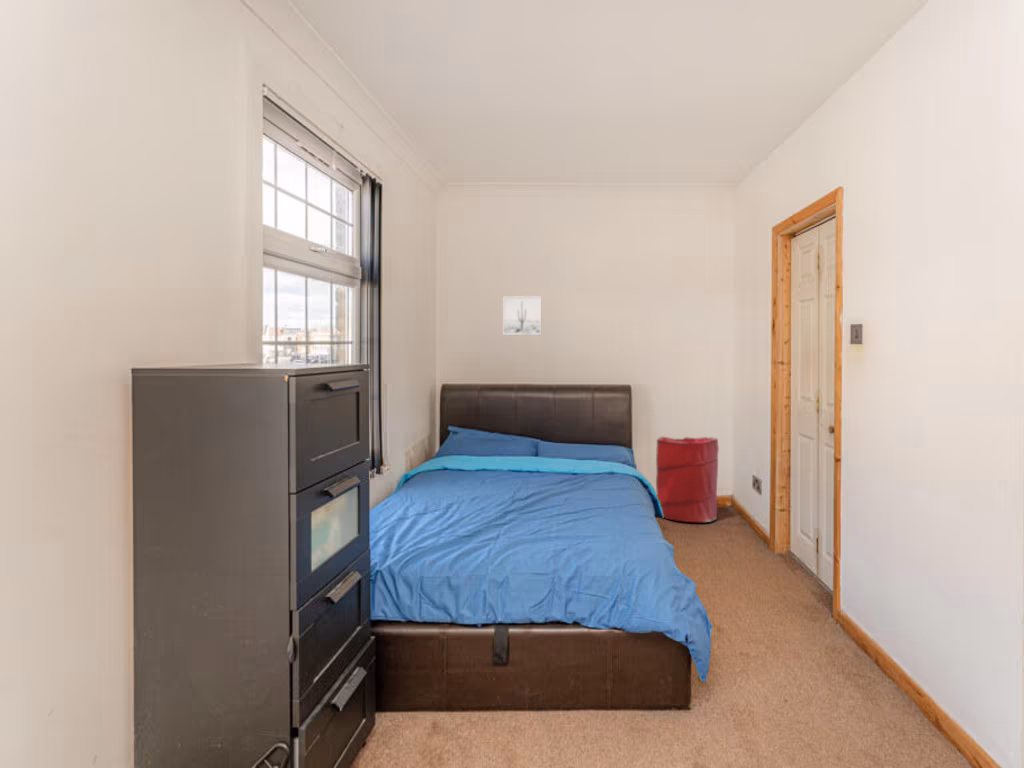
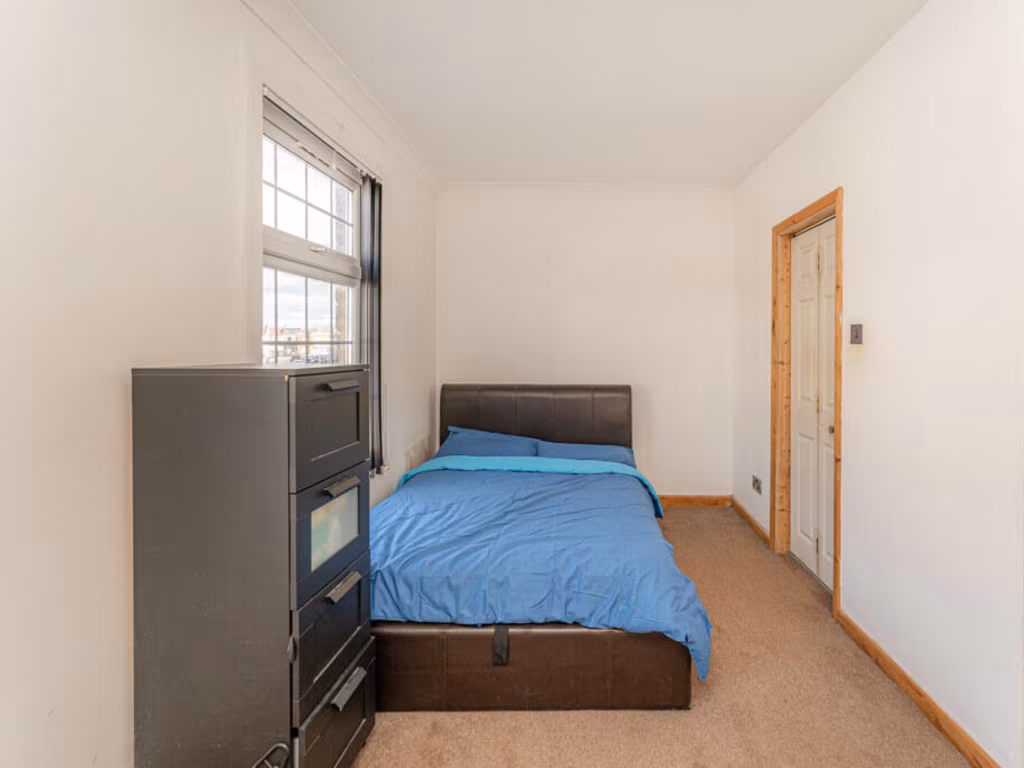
- laundry hamper [655,436,720,523]
- wall art [502,295,542,336]
